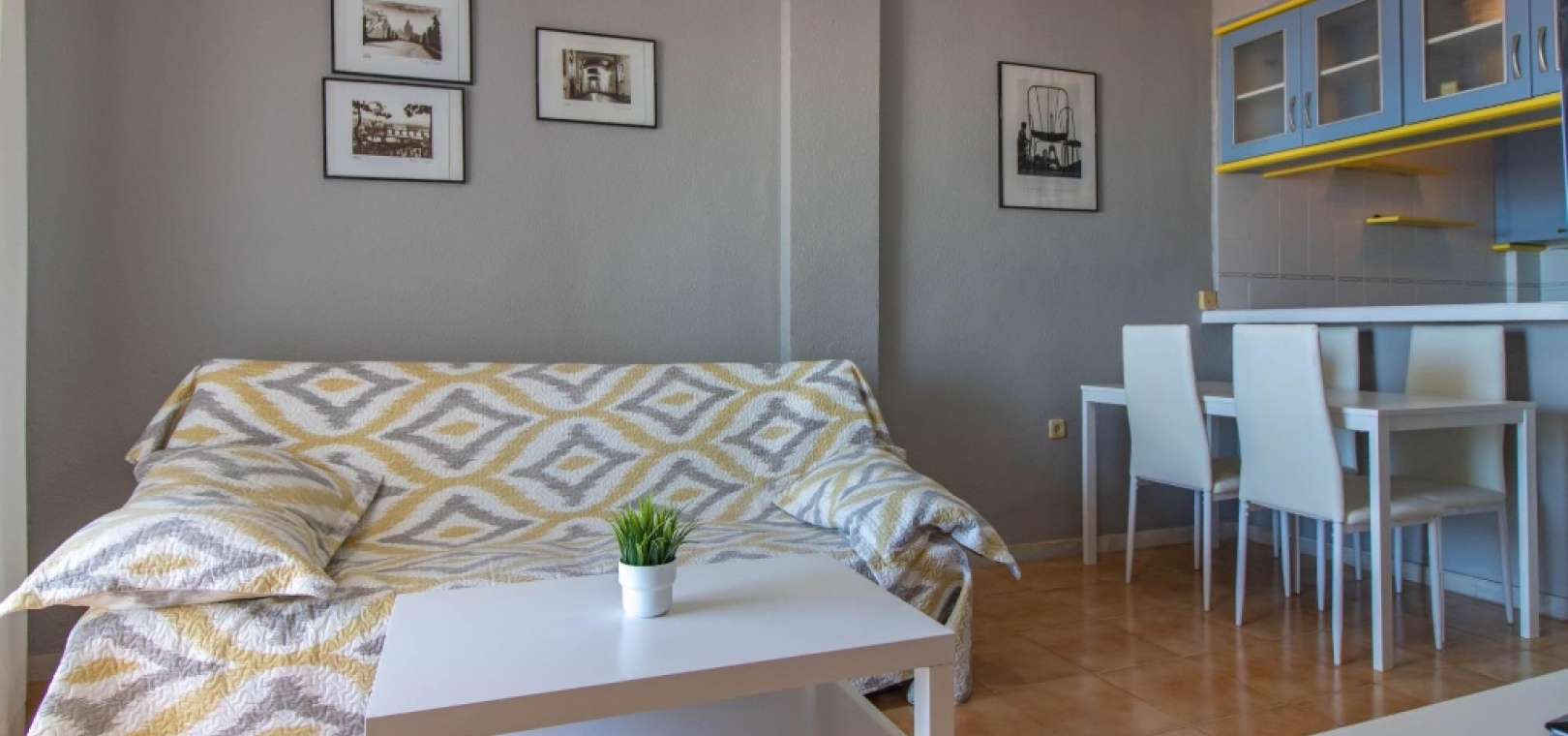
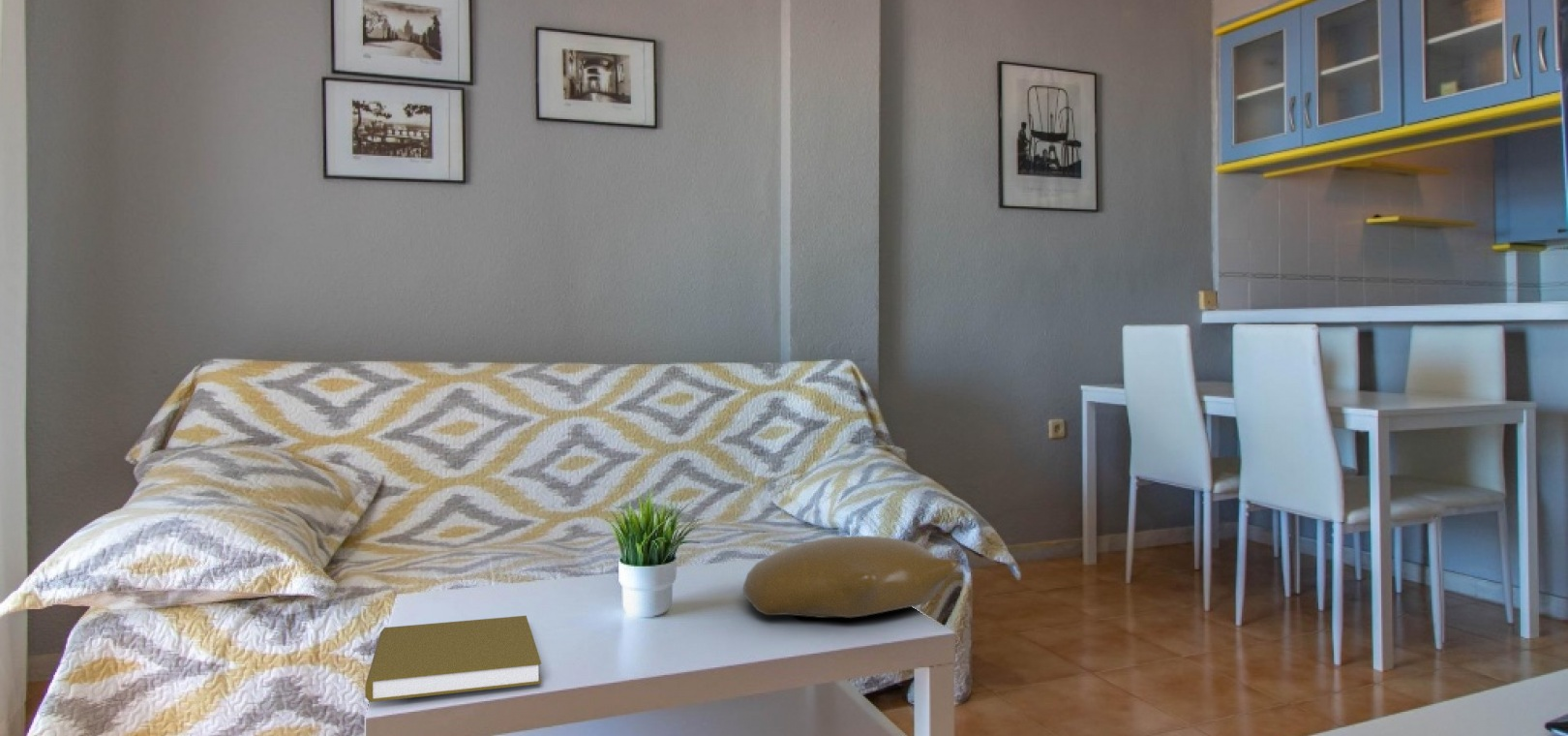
+ decorative bowl [742,535,960,619]
+ book [364,615,542,703]
